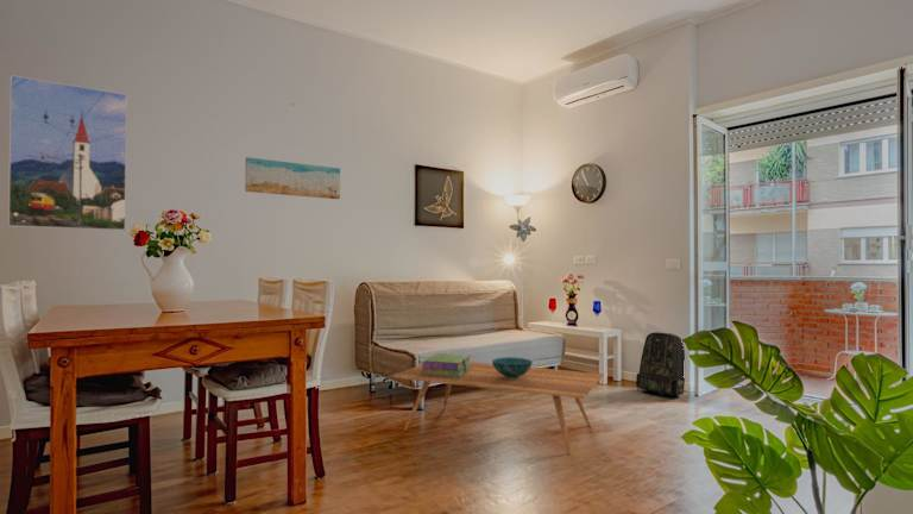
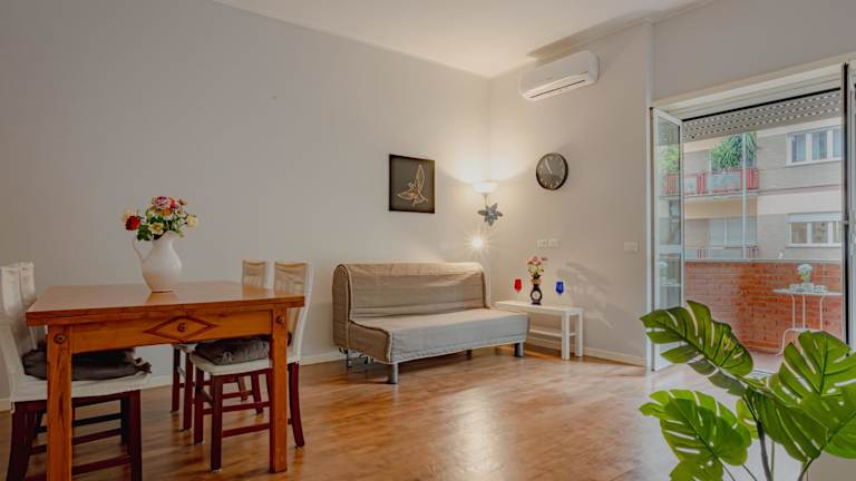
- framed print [7,74,128,232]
- decorative bowl [491,356,534,378]
- wall art [244,156,341,200]
- stack of books [421,352,473,377]
- backpack [635,331,686,396]
- coffee table [390,361,605,456]
